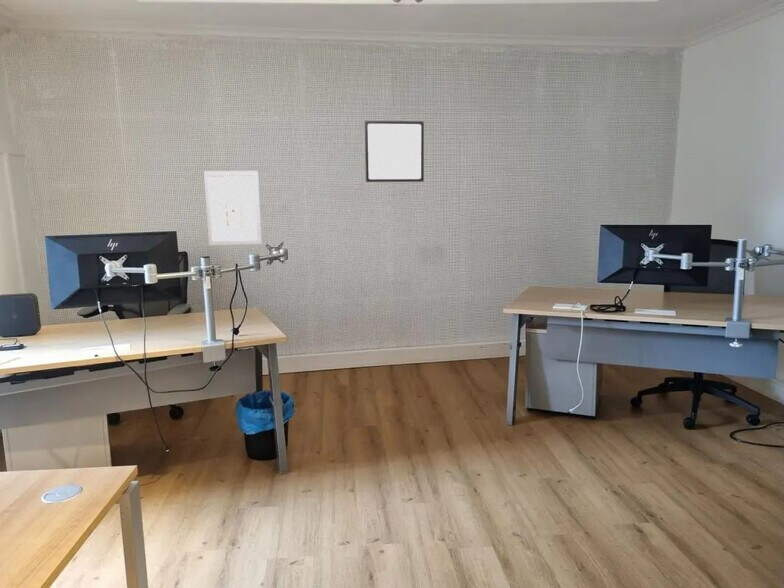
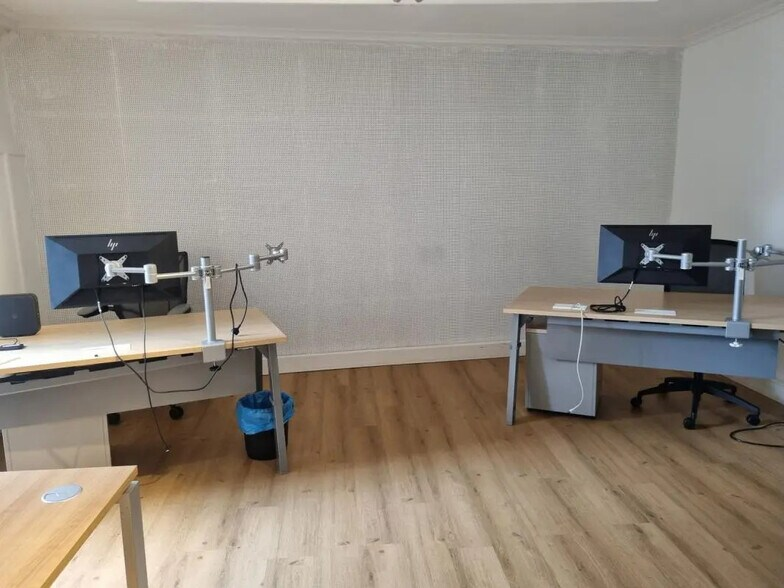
- wall art [364,120,425,183]
- wall art [203,170,263,246]
